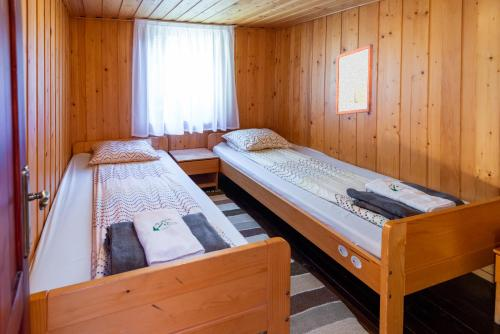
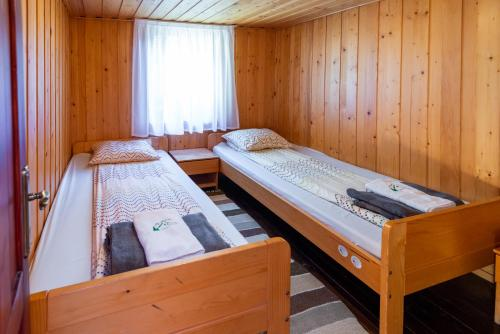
- wall art [334,43,374,116]
